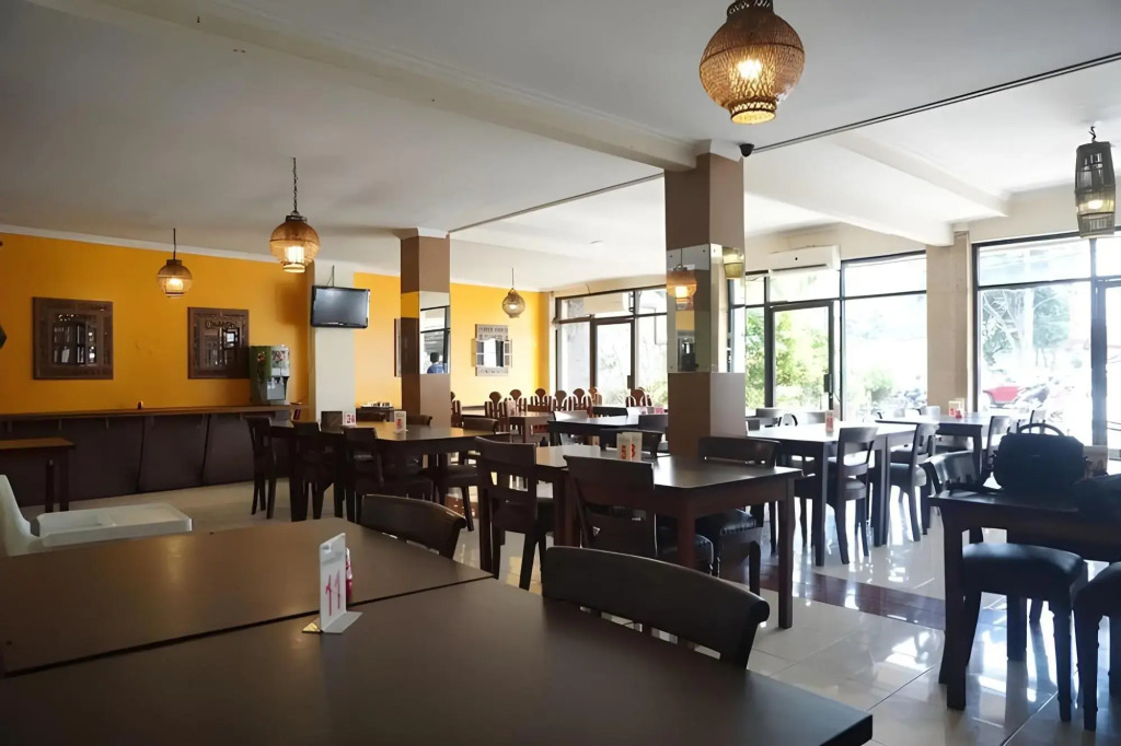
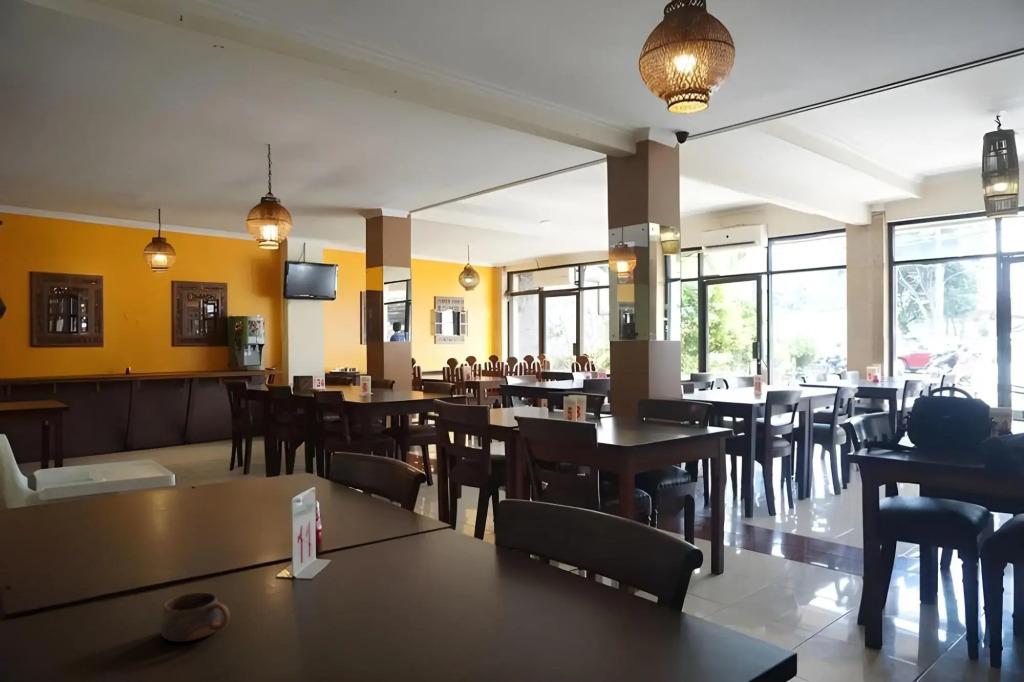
+ cup [159,591,231,643]
